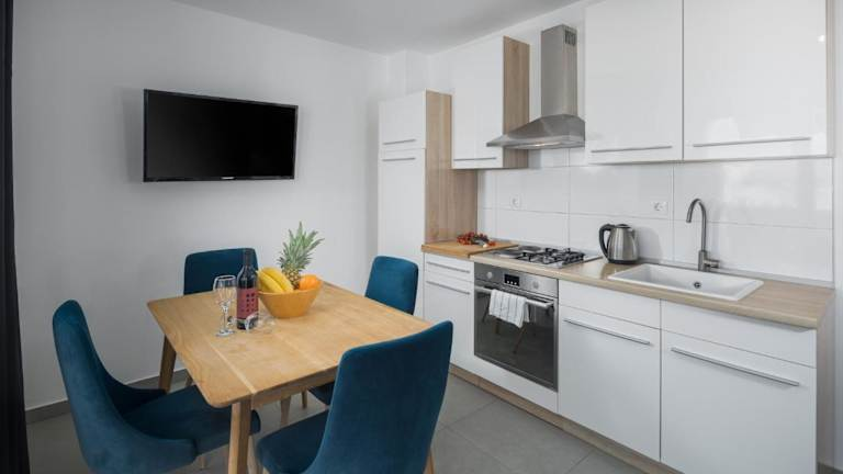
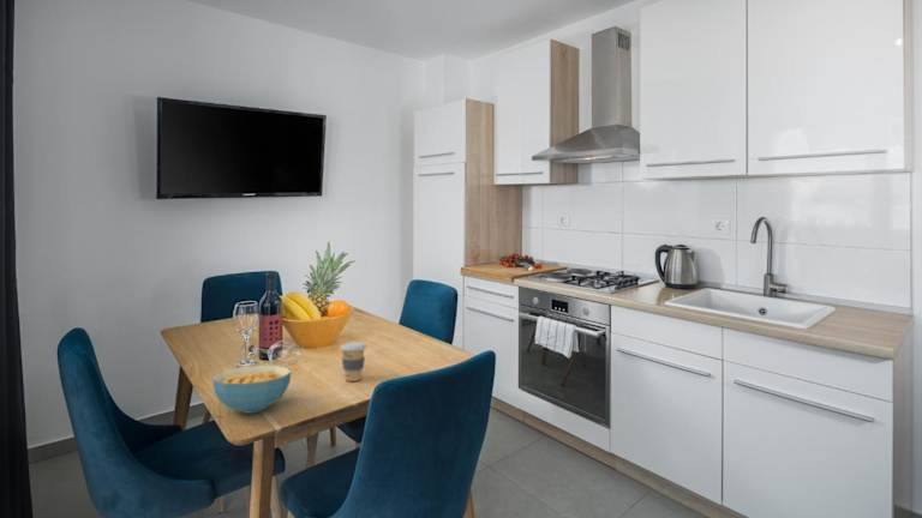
+ coffee cup [339,342,367,383]
+ cereal bowl [211,365,293,415]
